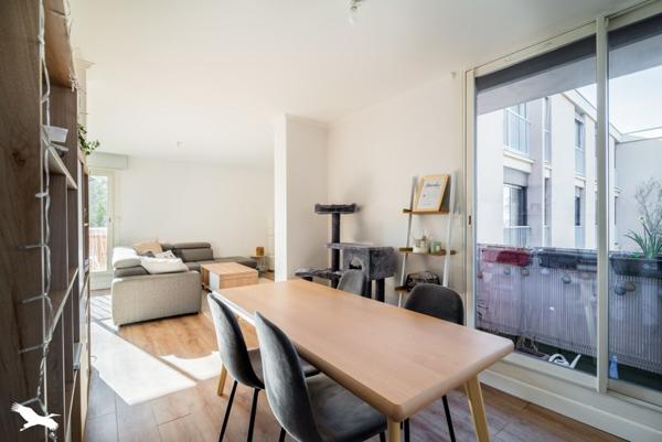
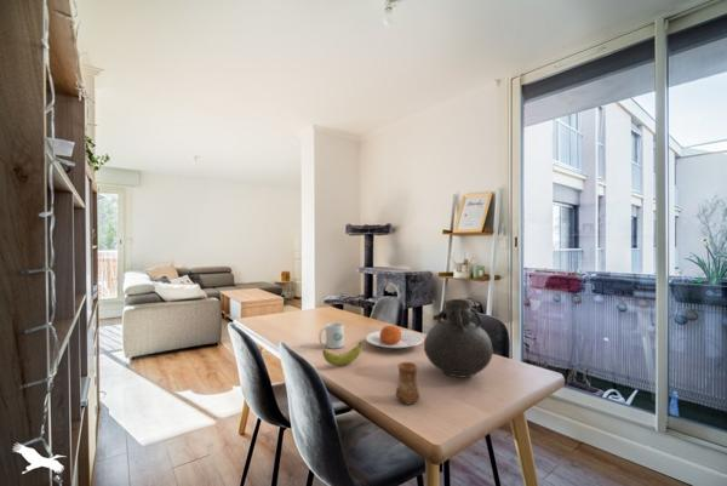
+ plate [365,324,424,350]
+ vase [423,298,494,378]
+ mug [317,321,345,350]
+ cup [395,361,420,405]
+ banana [321,339,364,367]
